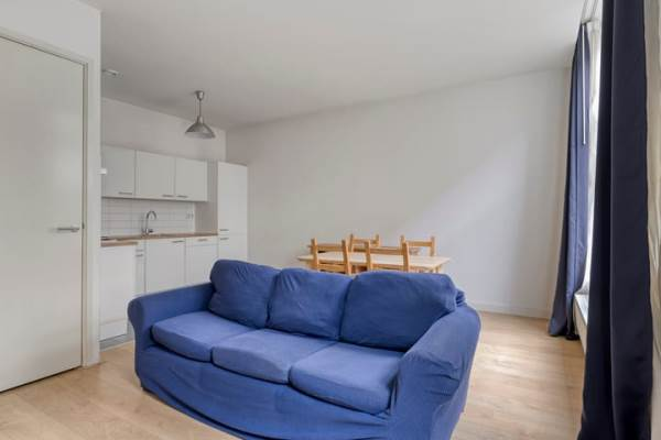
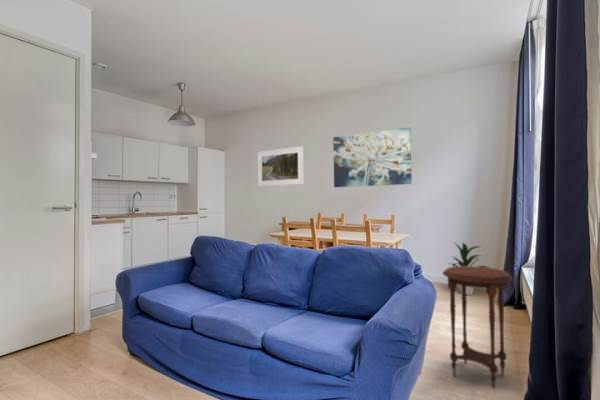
+ wall art [332,126,413,188]
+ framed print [257,145,305,187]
+ side table [442,265,514,390]
+ indoor plant [446,241,490,296]
